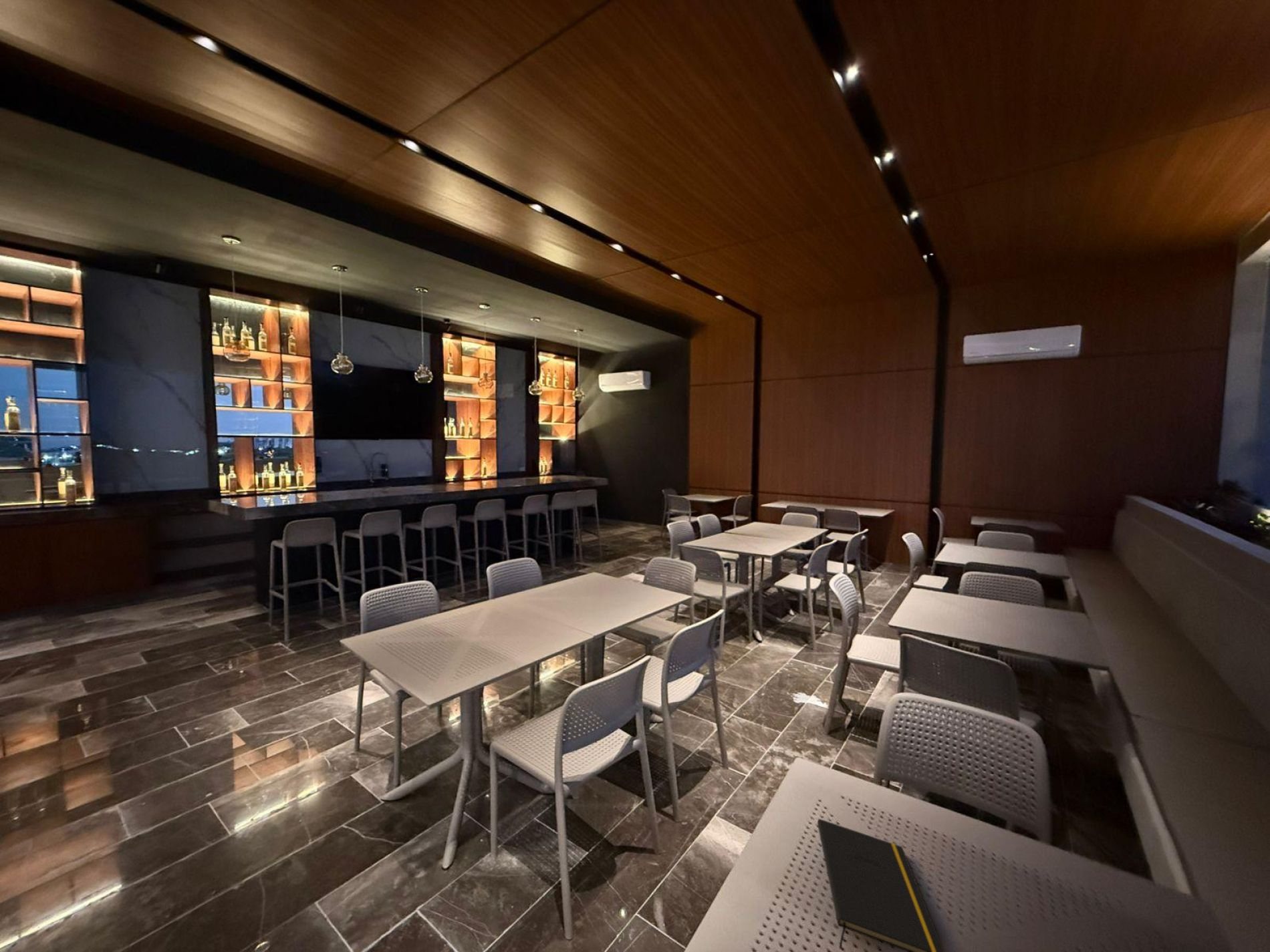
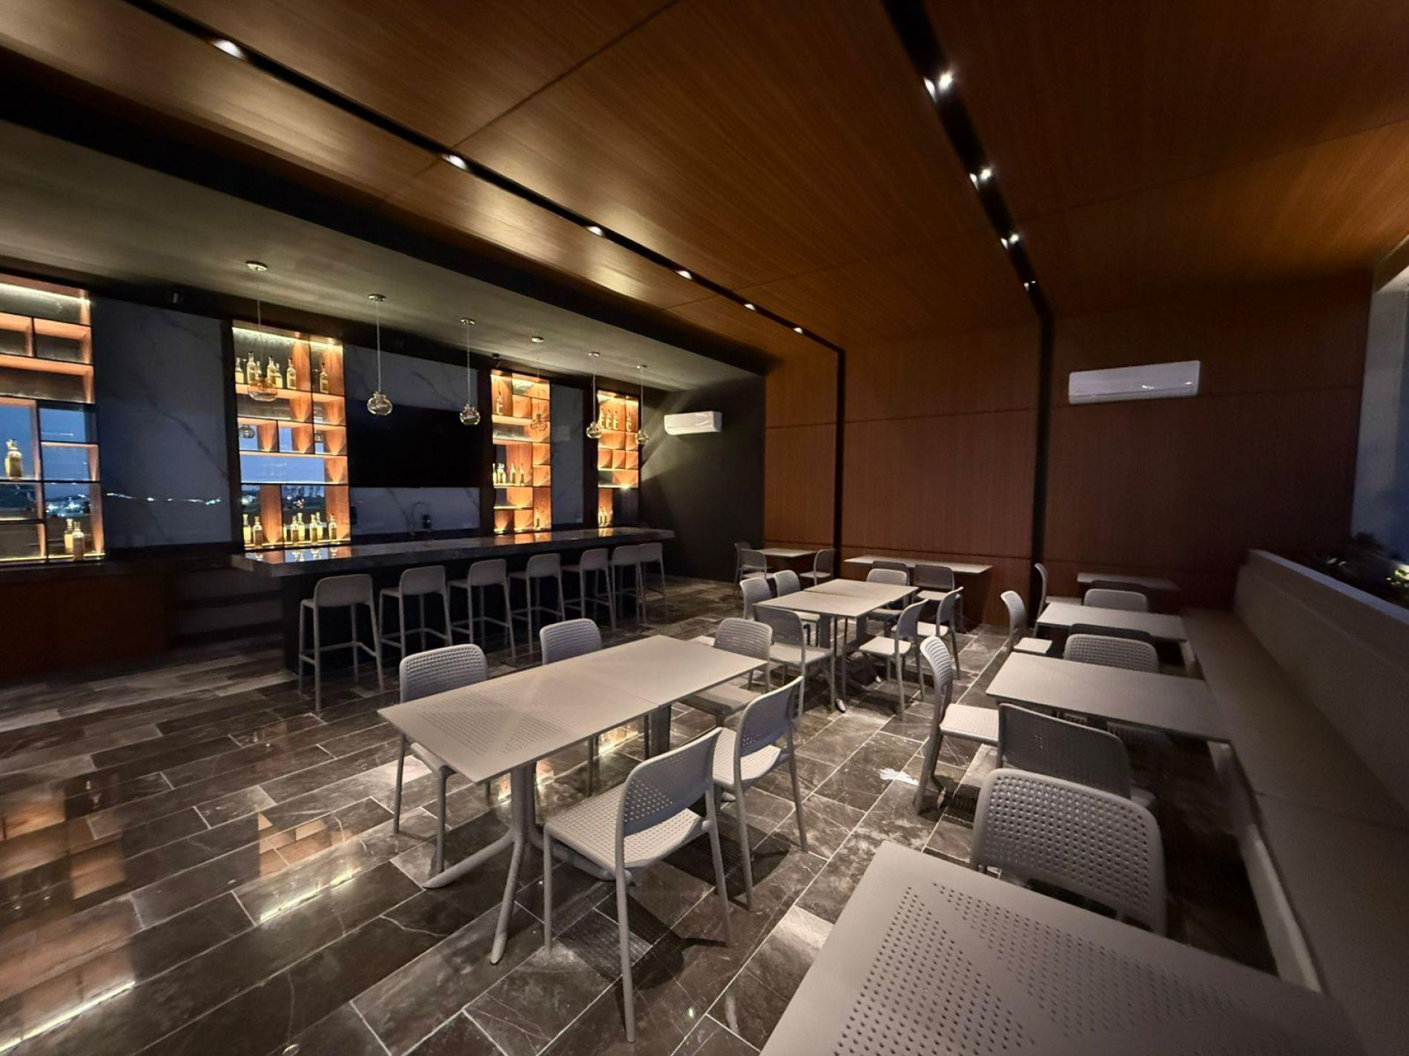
- notepad [817,818,945,952]
